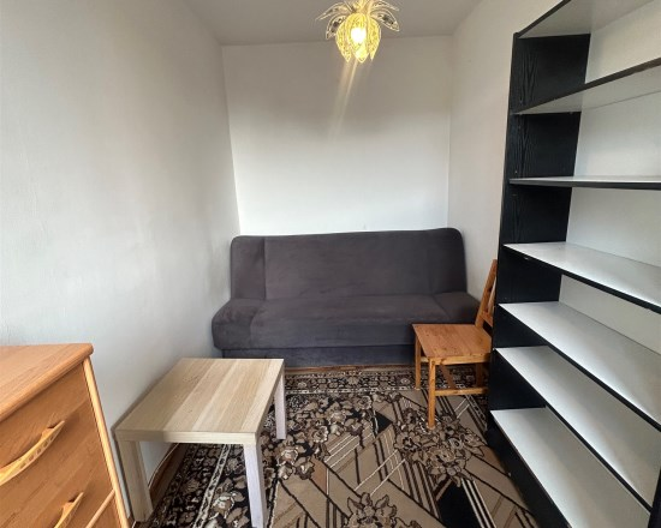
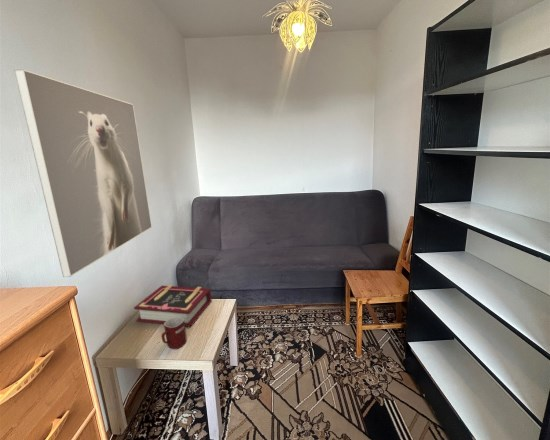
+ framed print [13,68,153,278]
+ mug [161,317,188,350]
+ book [133,284,213,328]
